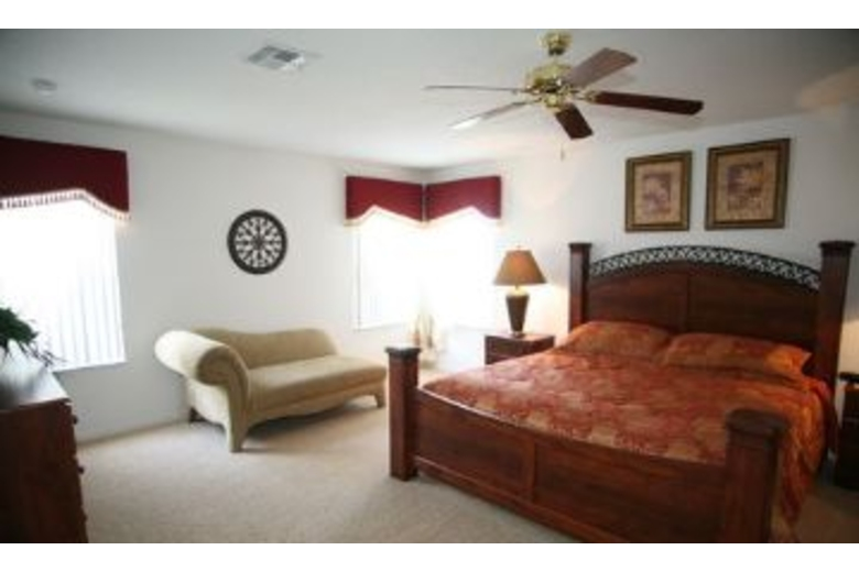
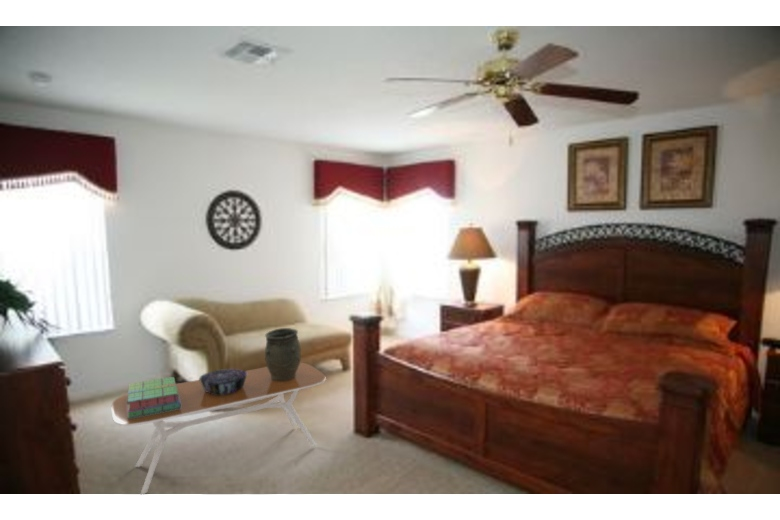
+ vase [264,327,302,381]
+ stack of books [126,376,181,419]
+ decorative bowl [198,368,247,395]
+ coffee table [111,362,327,496]
